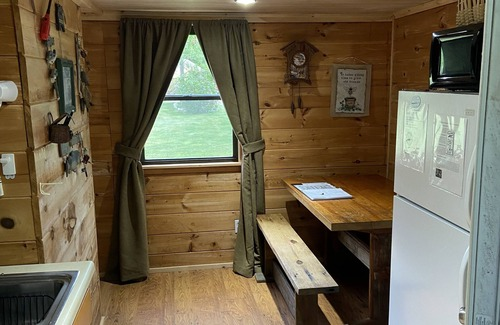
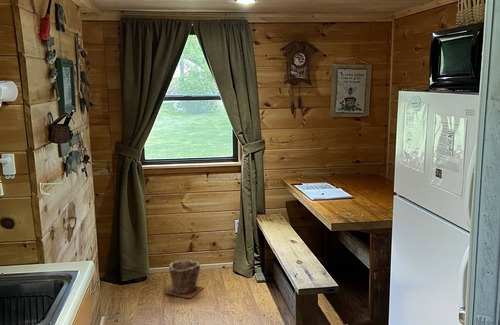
+ plant pot [166,259,205,299]
